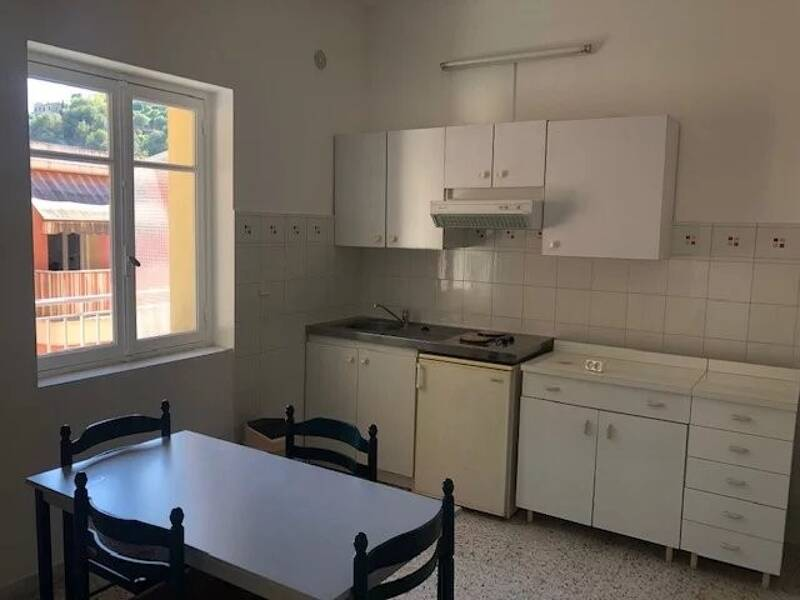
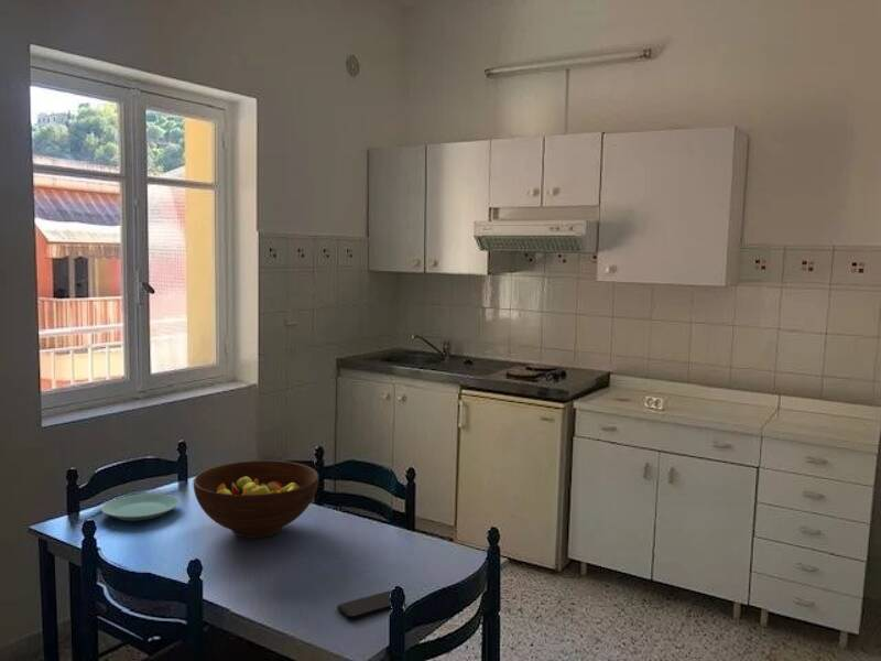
+ smartphone [336,589,406,620]
+ fruit bowl [193,459,320,540]
+ plate [100,492,181,522]
